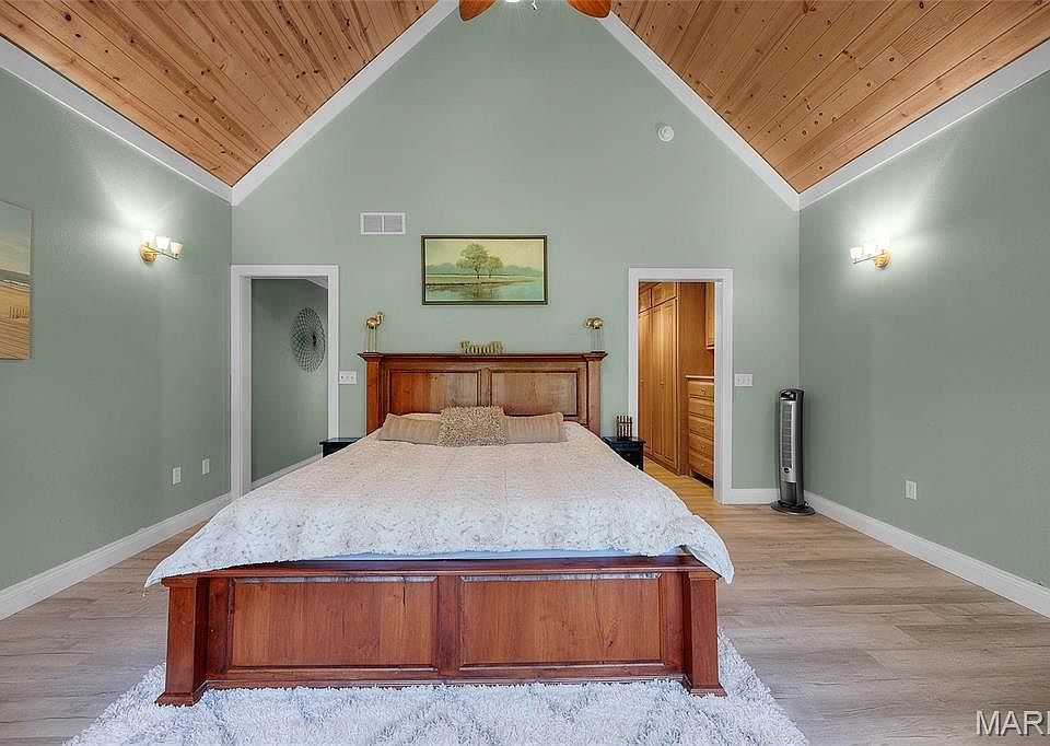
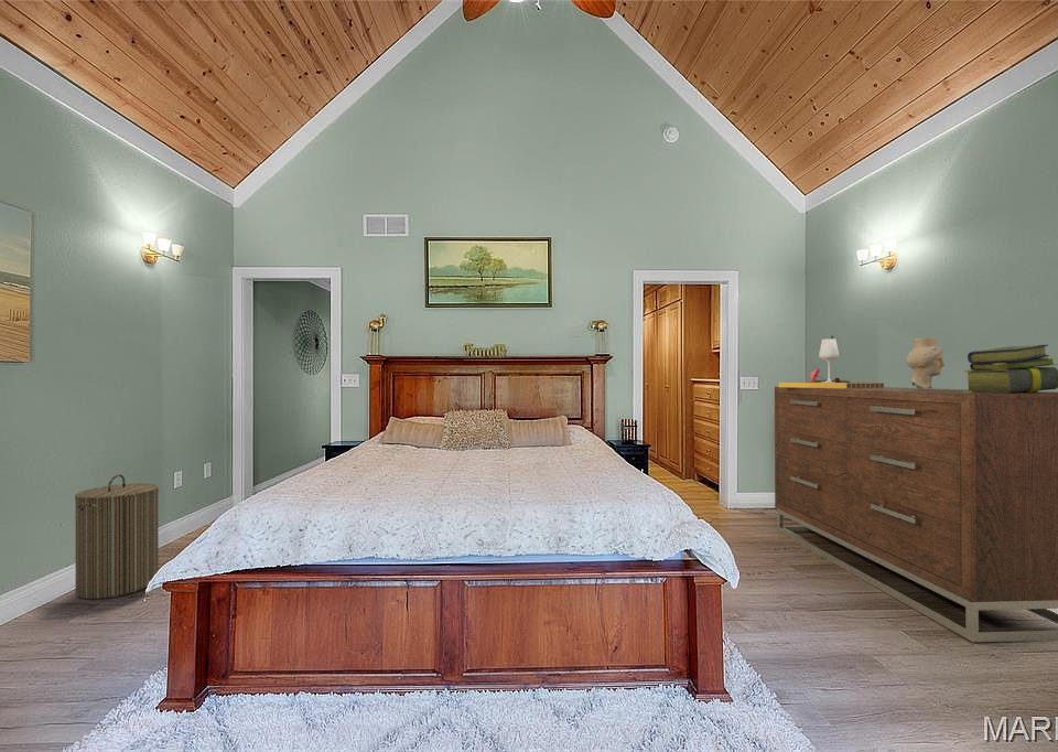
+ cocktail glass [778,334,885,388]
+ decorative vase [906,336,946,390]
+ stack of books [963,343,1058,394]
+ dresser [774,386,1058,643]
+ laundry hamper [74,473,160,600]
